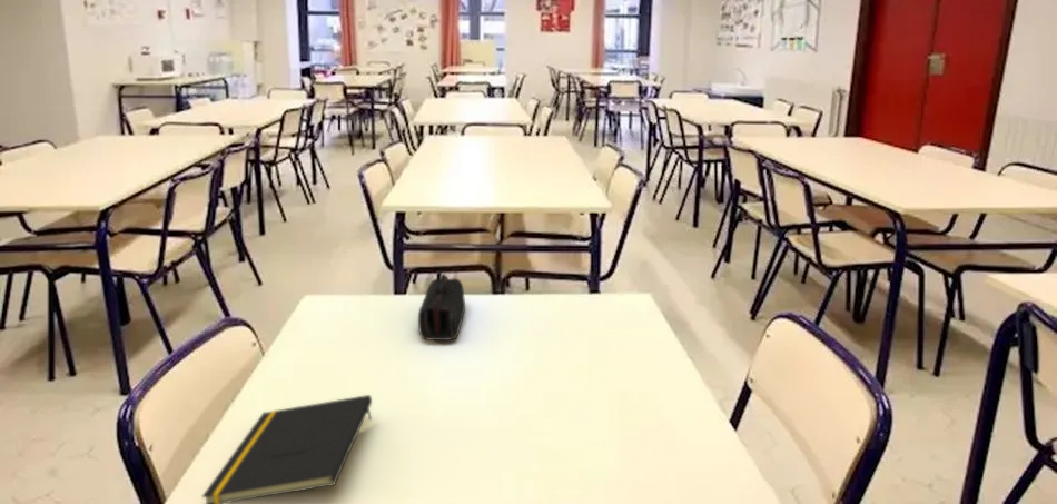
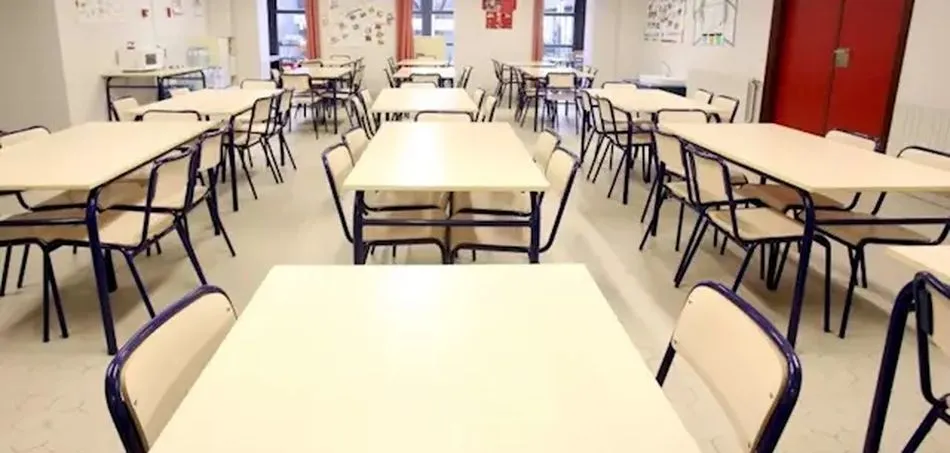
- notepad [200,394,373,504]
- pencil case [417,273,466,342]
